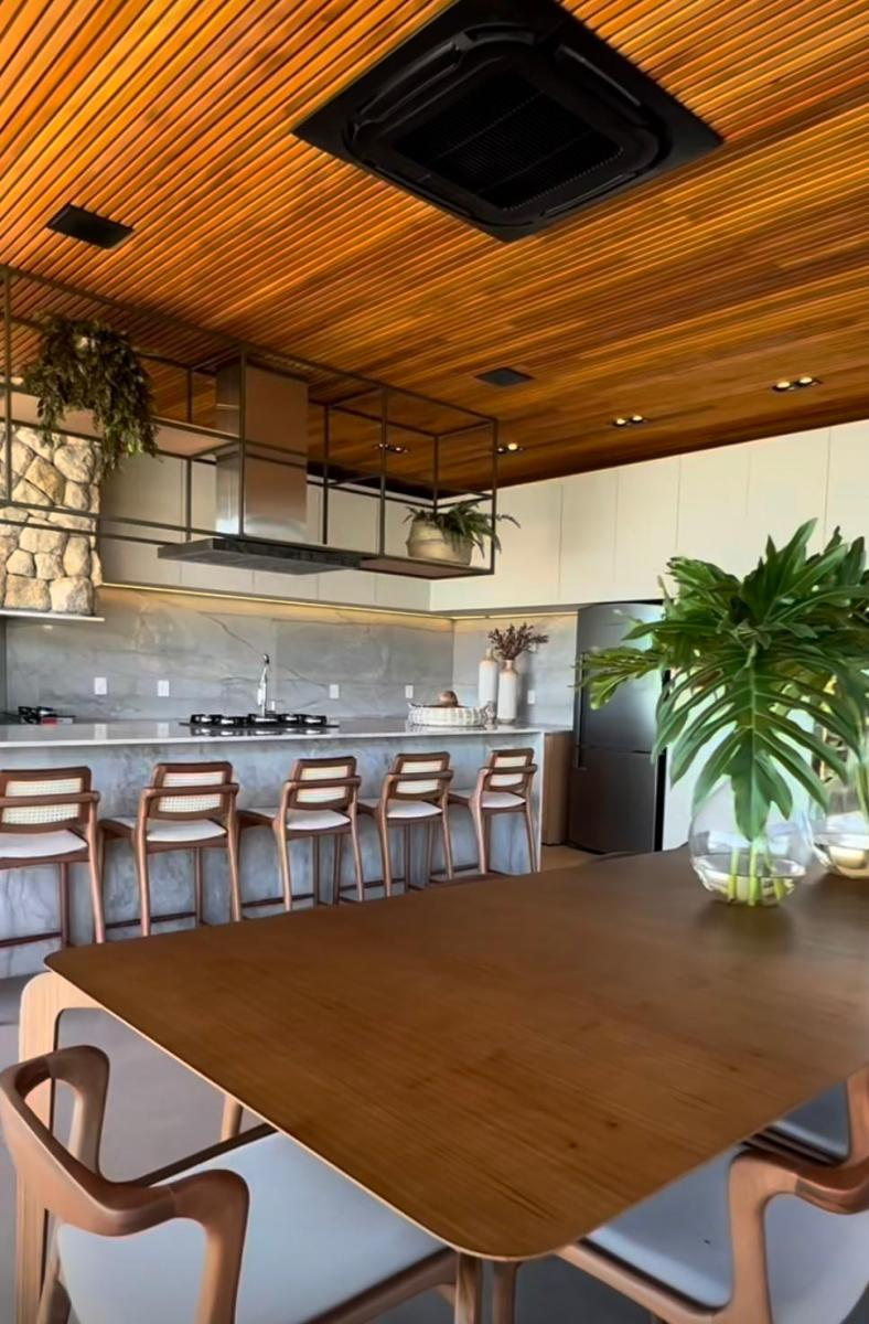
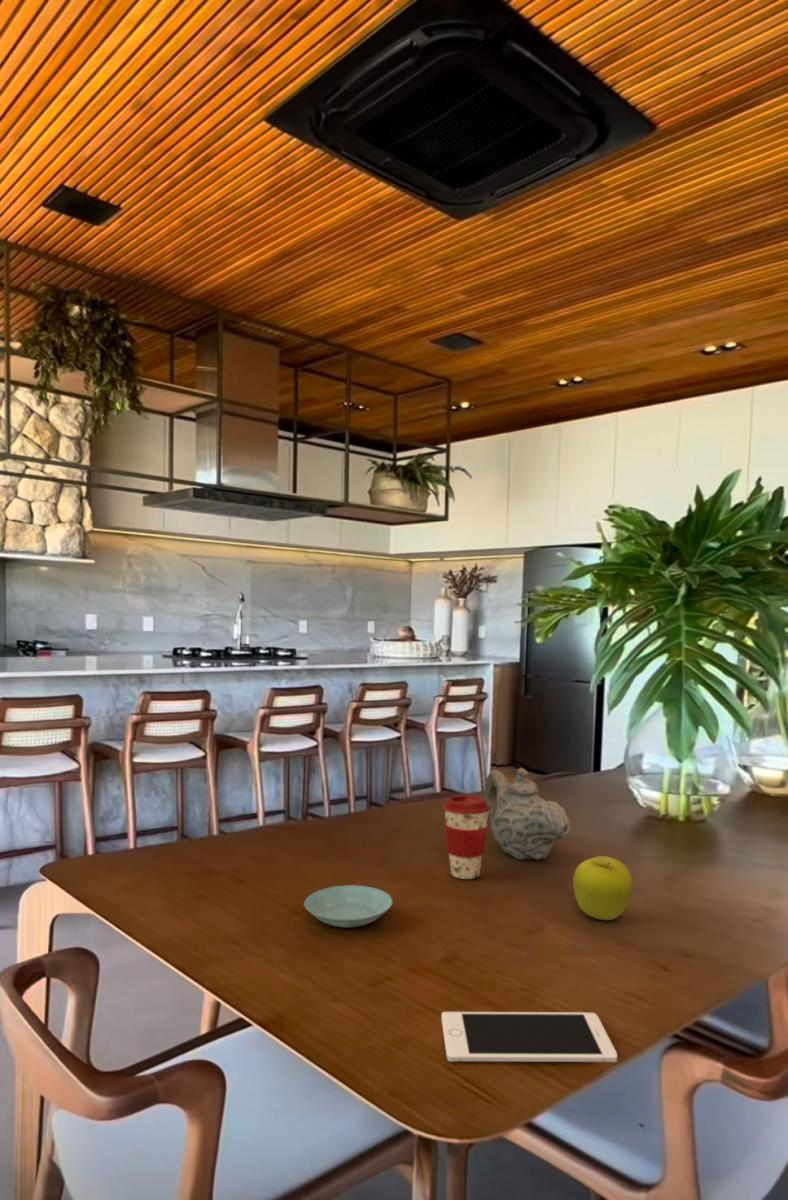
+ saucer [303,884,394,929]
+ teapot [483,767,571,861]
+ cell phone [441,1011,618,1063]
+ coffee cup [442,794,490,880]
+ fruit [572,855,634,921]
